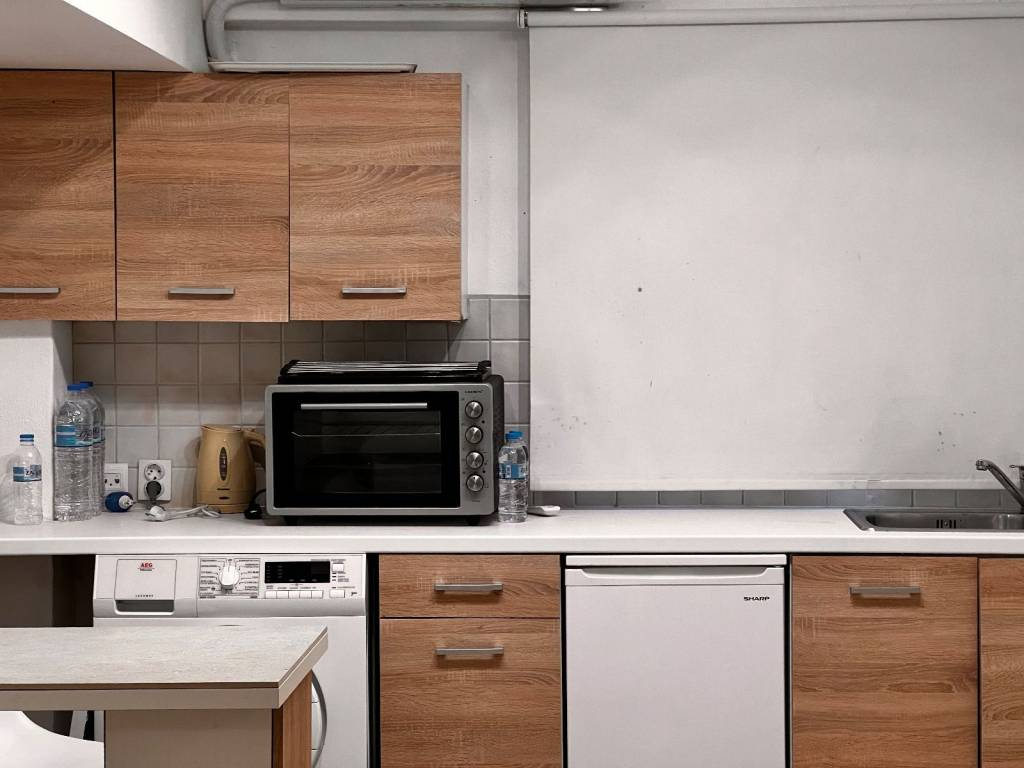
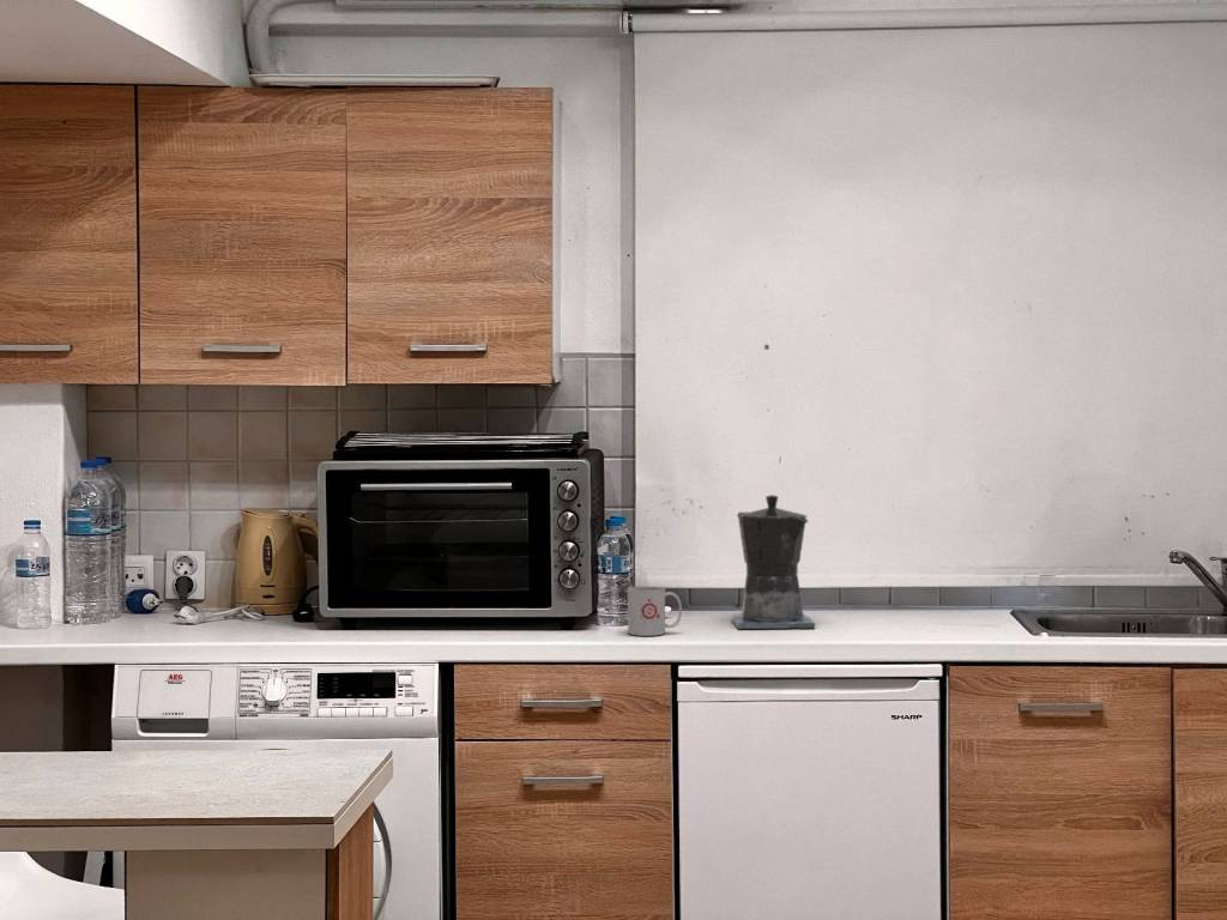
+ coffee maker [731,494,816,630]
+ mug [627,586,683,637]
